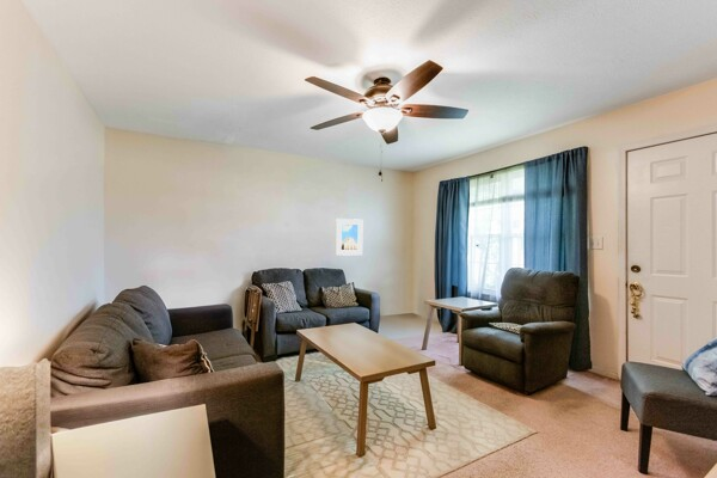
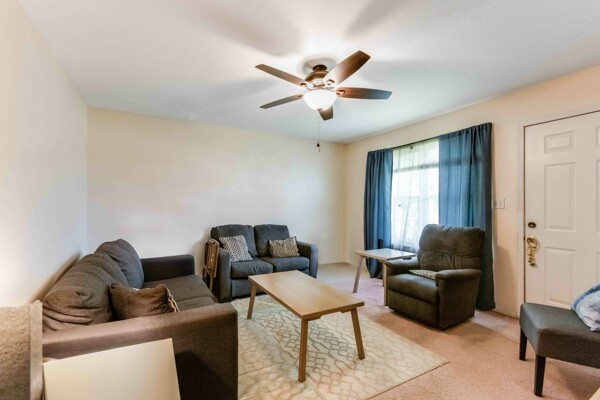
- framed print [335,217,363,257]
